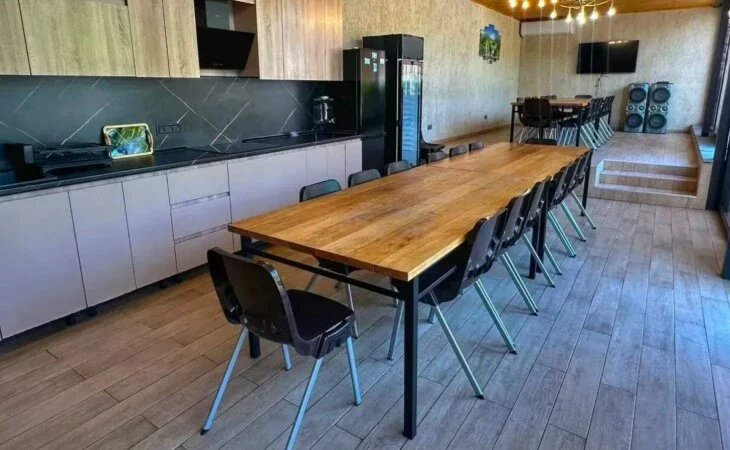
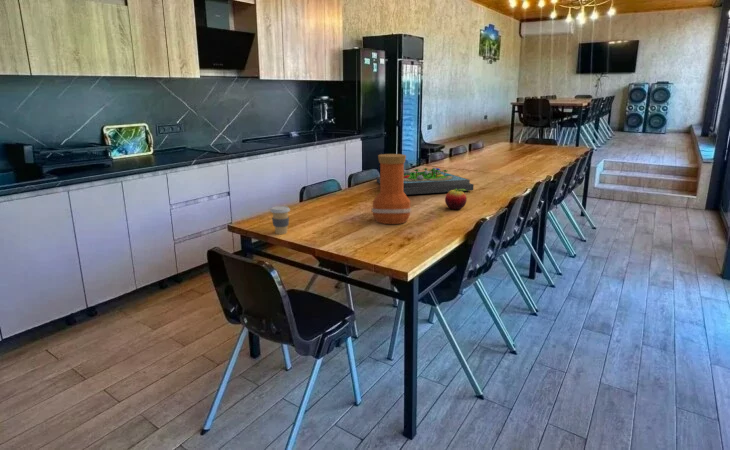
+ vase [371,153,412,225]
+ fruit [444,189,468,210]
+ board game [376,166,475,196]
+ coffee cup [269,205,291,235]
